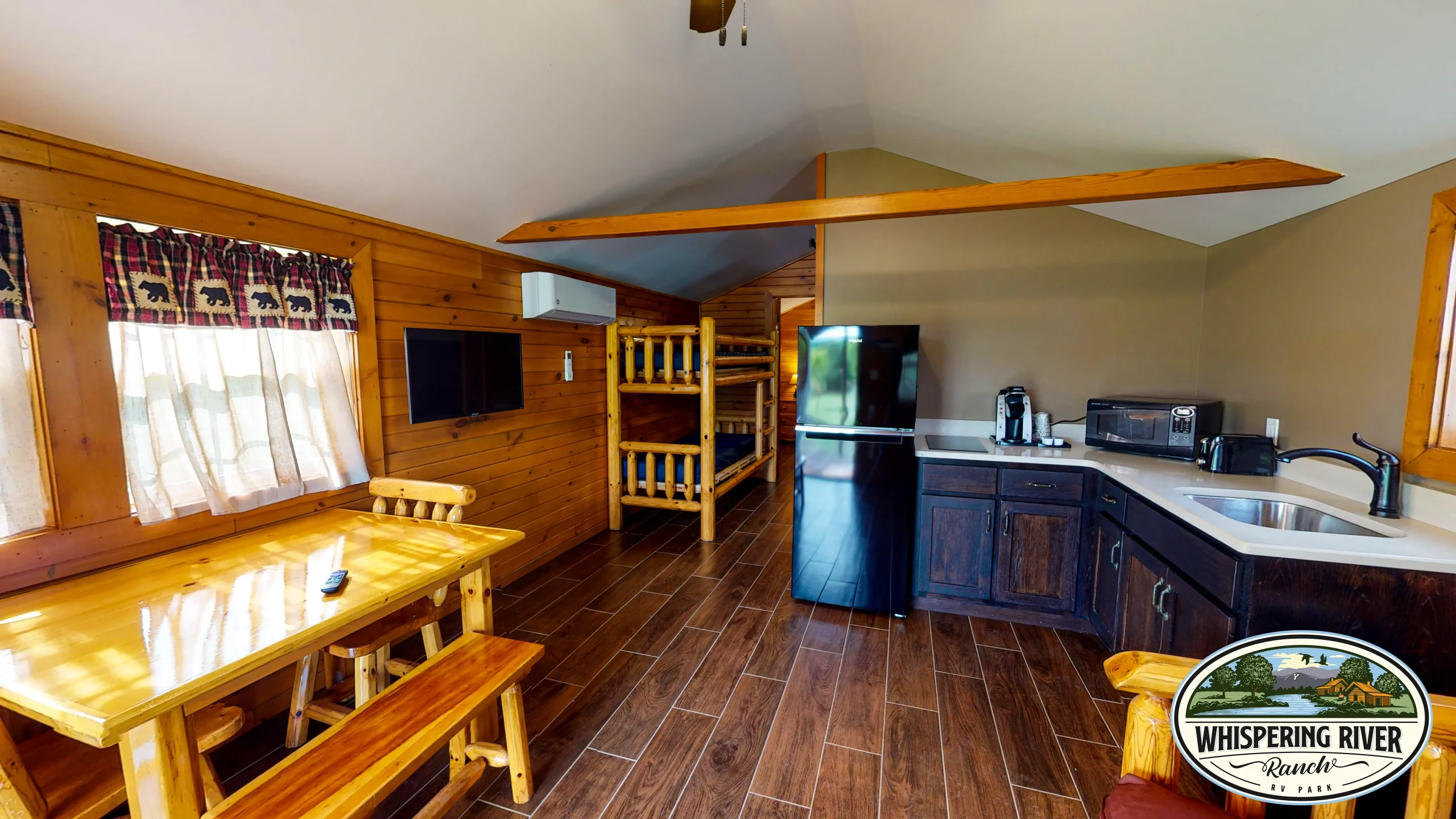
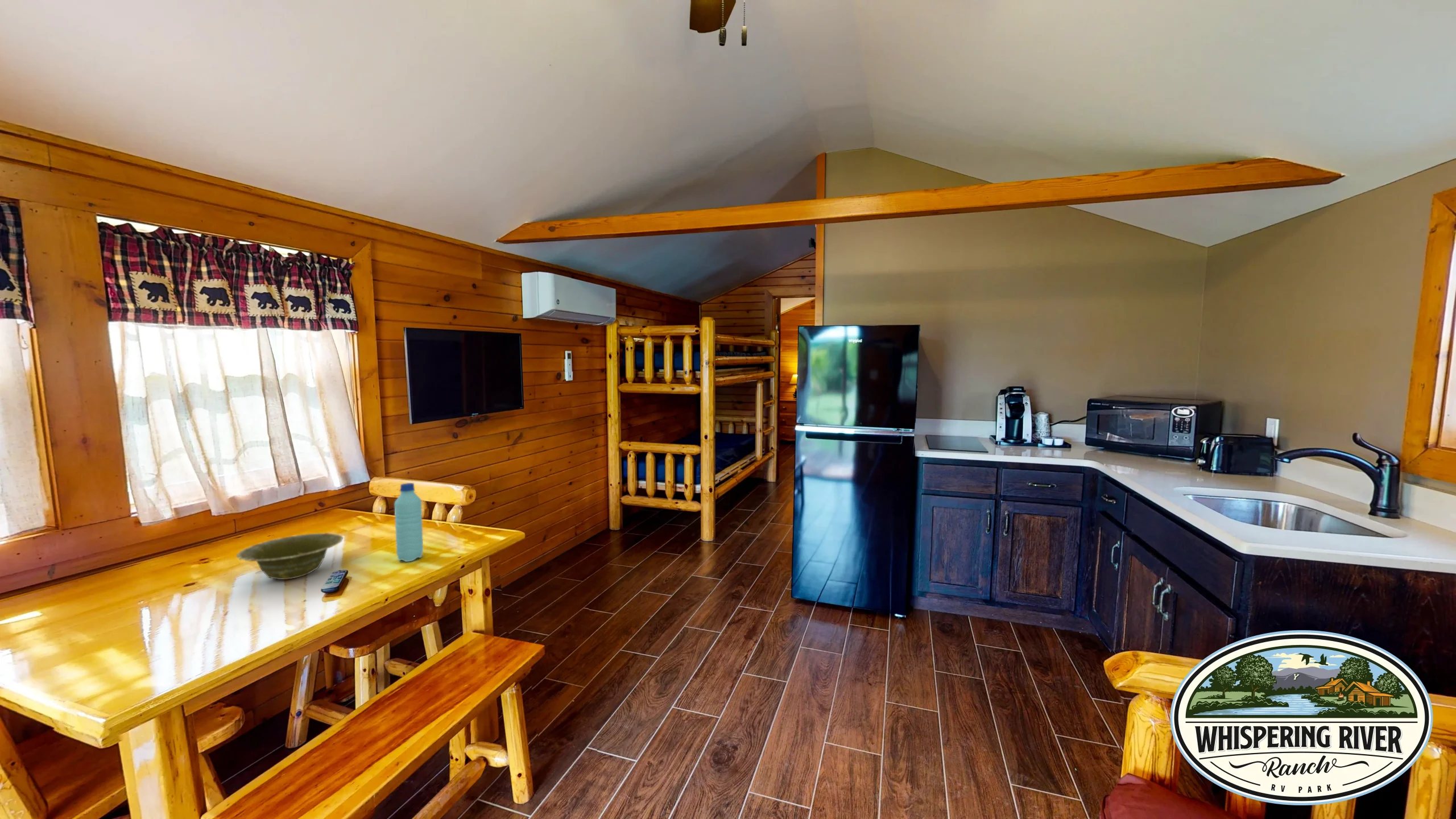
+ water bottle [394,482,424,562]
+ dish [235,532,344,580]
